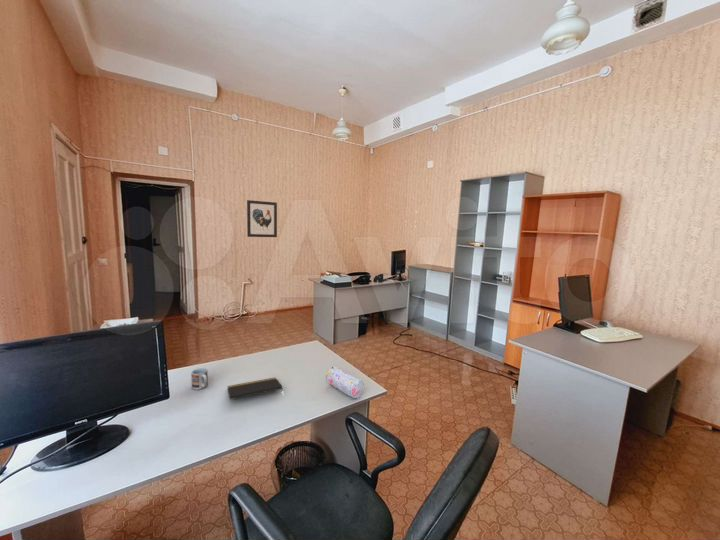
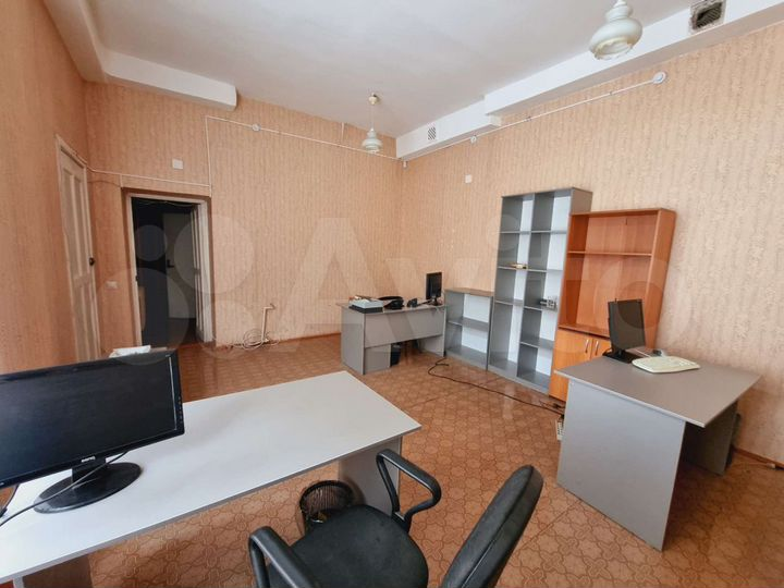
- wall art [246,199,278,238]
- notepad [226,377,284,401]
- pencil case [325,365,365,399]
- cup [190,367,209,391]
